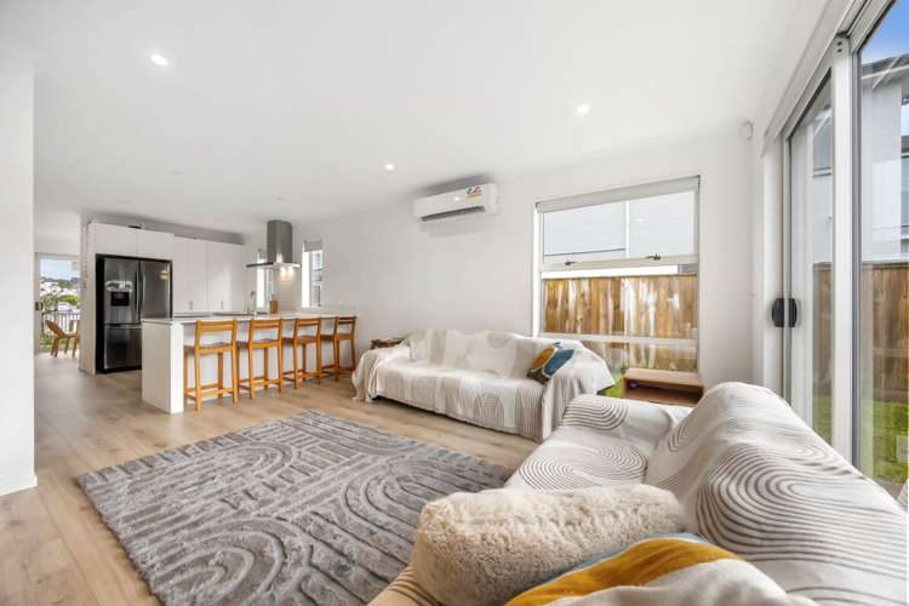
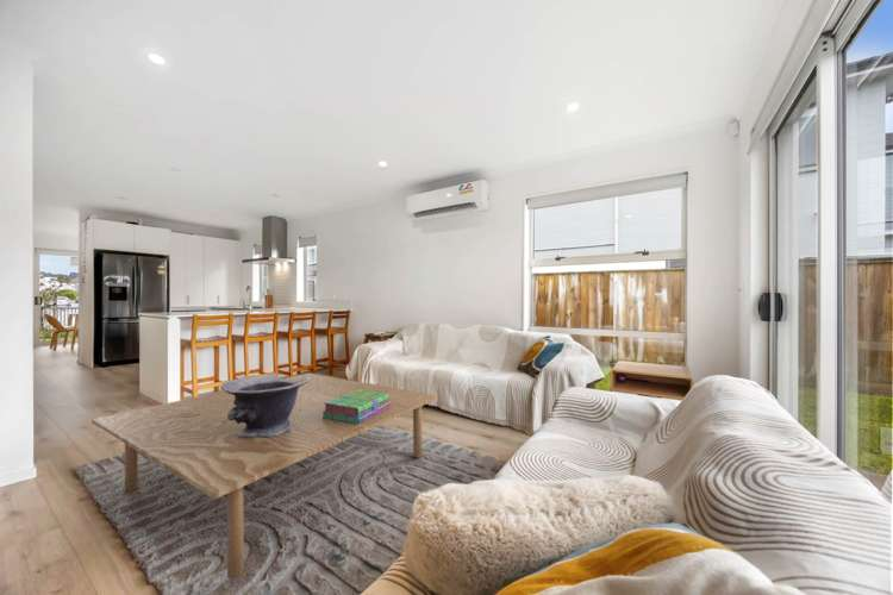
+ decorative bowl [219,372,310,437]
+ stack of books [321,390,391,425]
+ coffee table [90,372,439,580]
